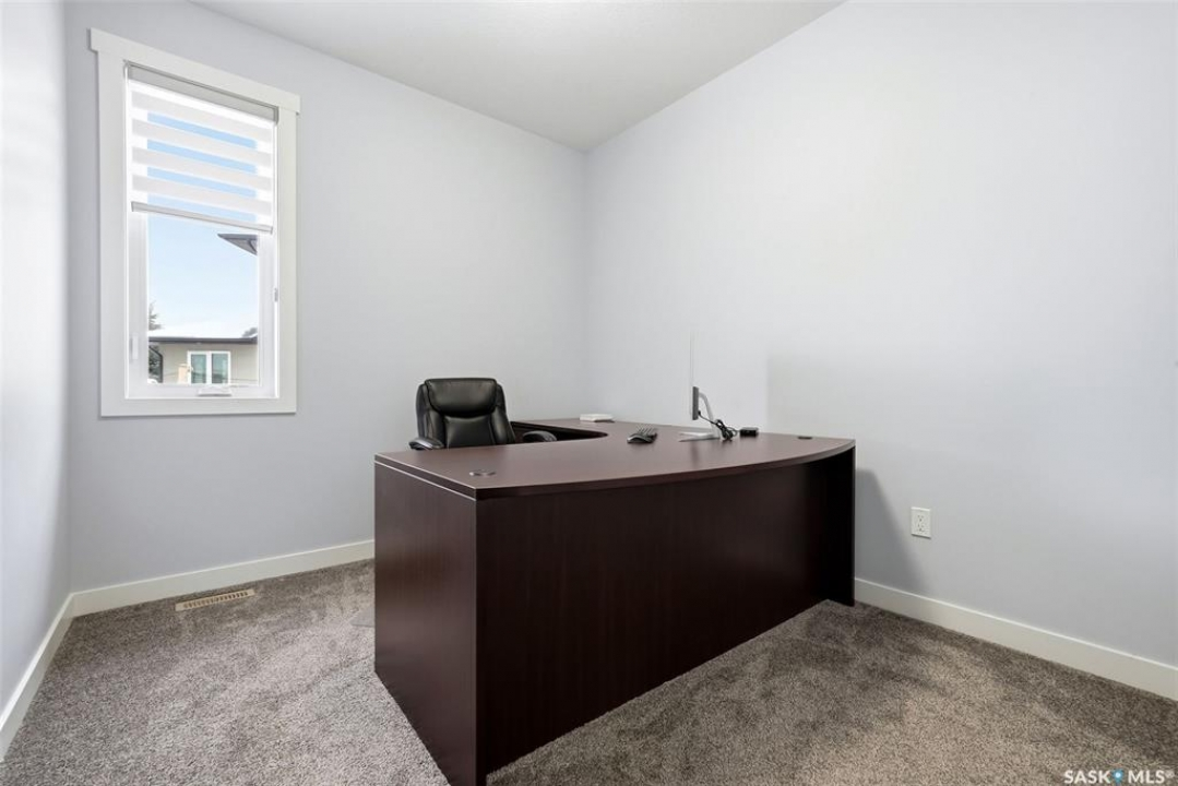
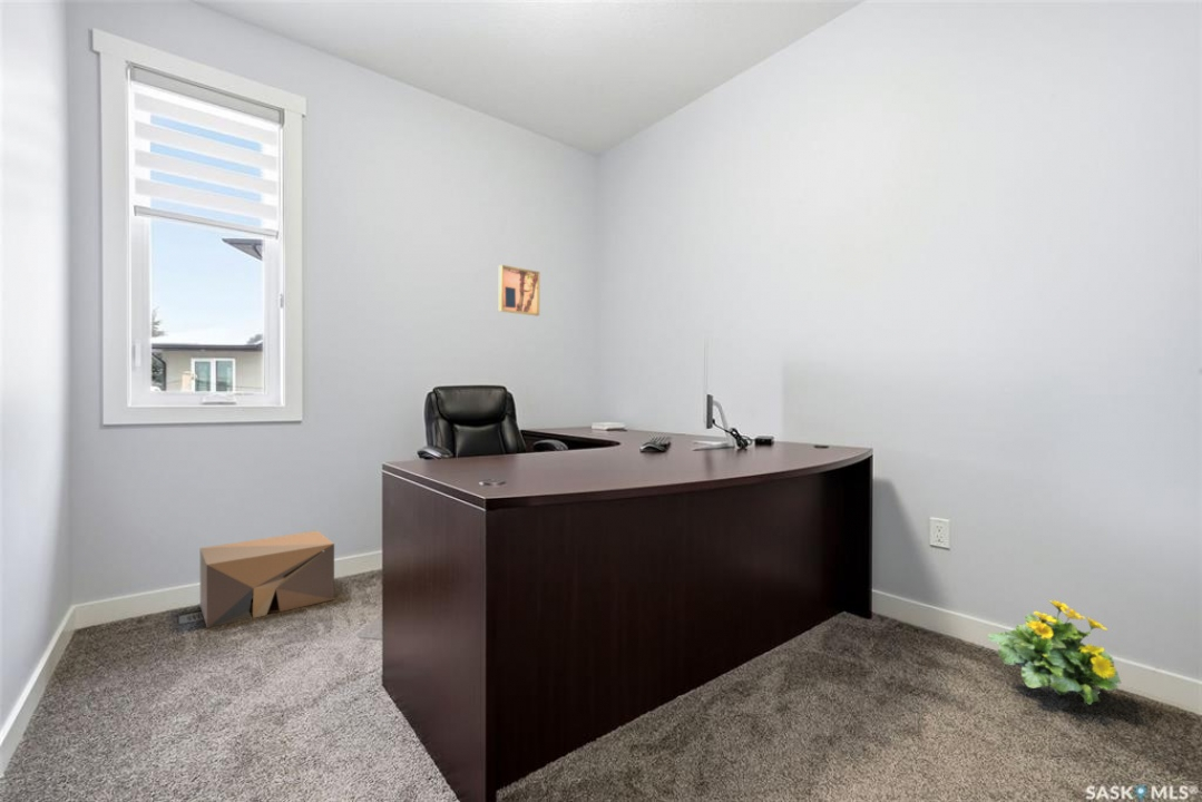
+ wall art [498,264,541,317]
+ cardboard box [199,529,335,629]
+ flowering plant [986,599,1123,706]
